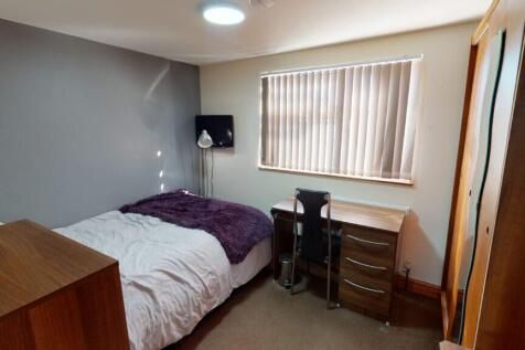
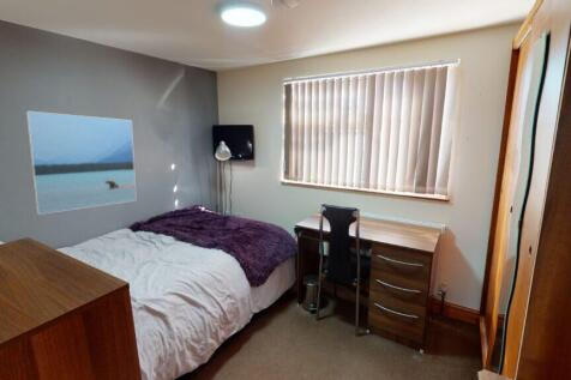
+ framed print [25,110,138,216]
